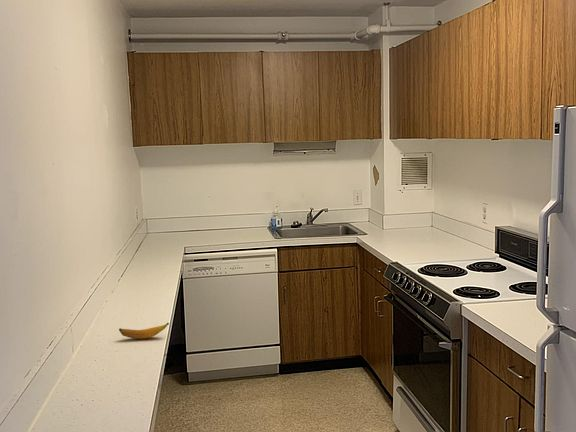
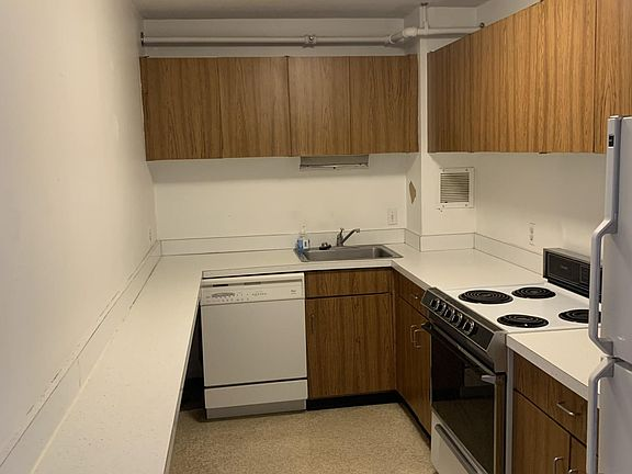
- banana [118,322,170,340]
